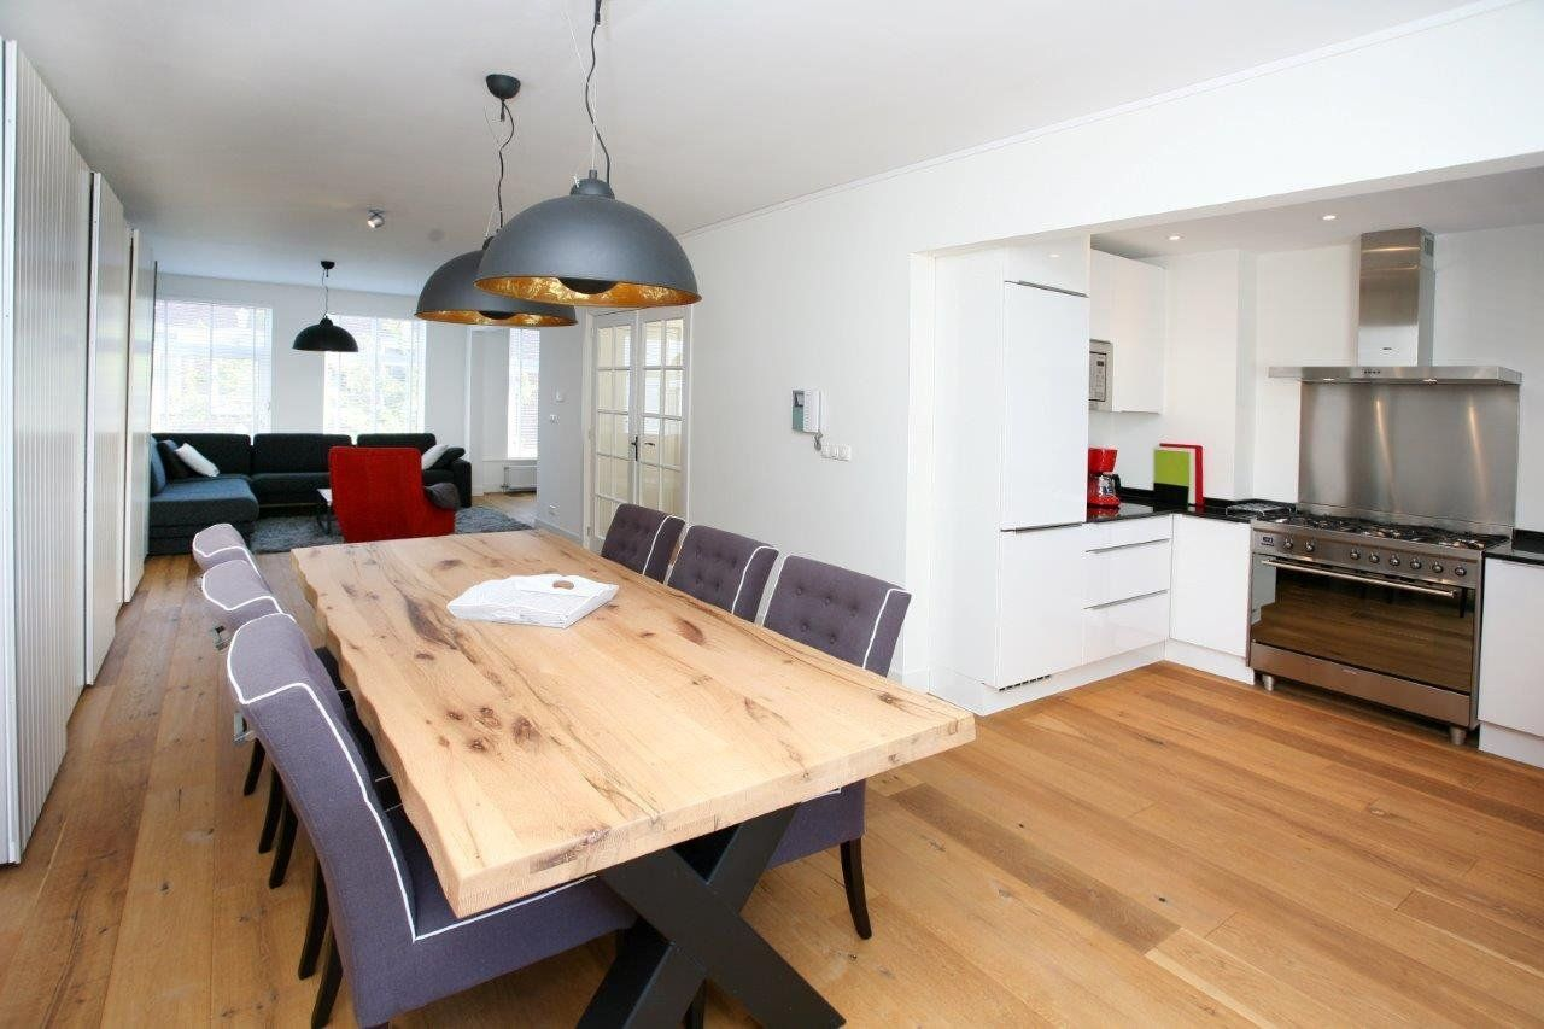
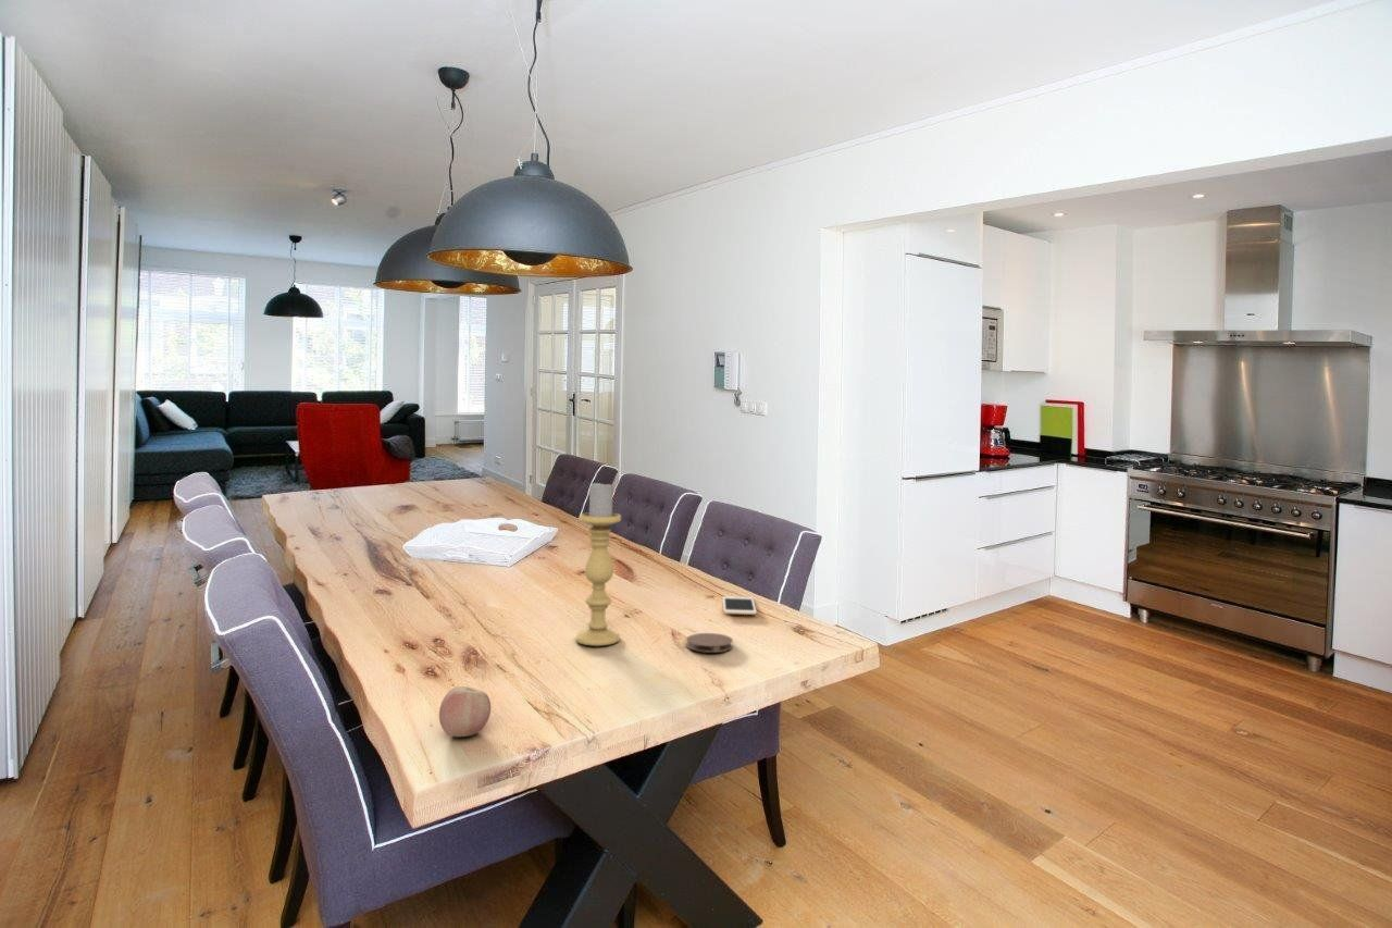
+ candle holder [574,480,622,647]
+ apple [438,685,492,738]
+ coaster [685,632,734,654]
+ cell phone [722,595,758,616]
